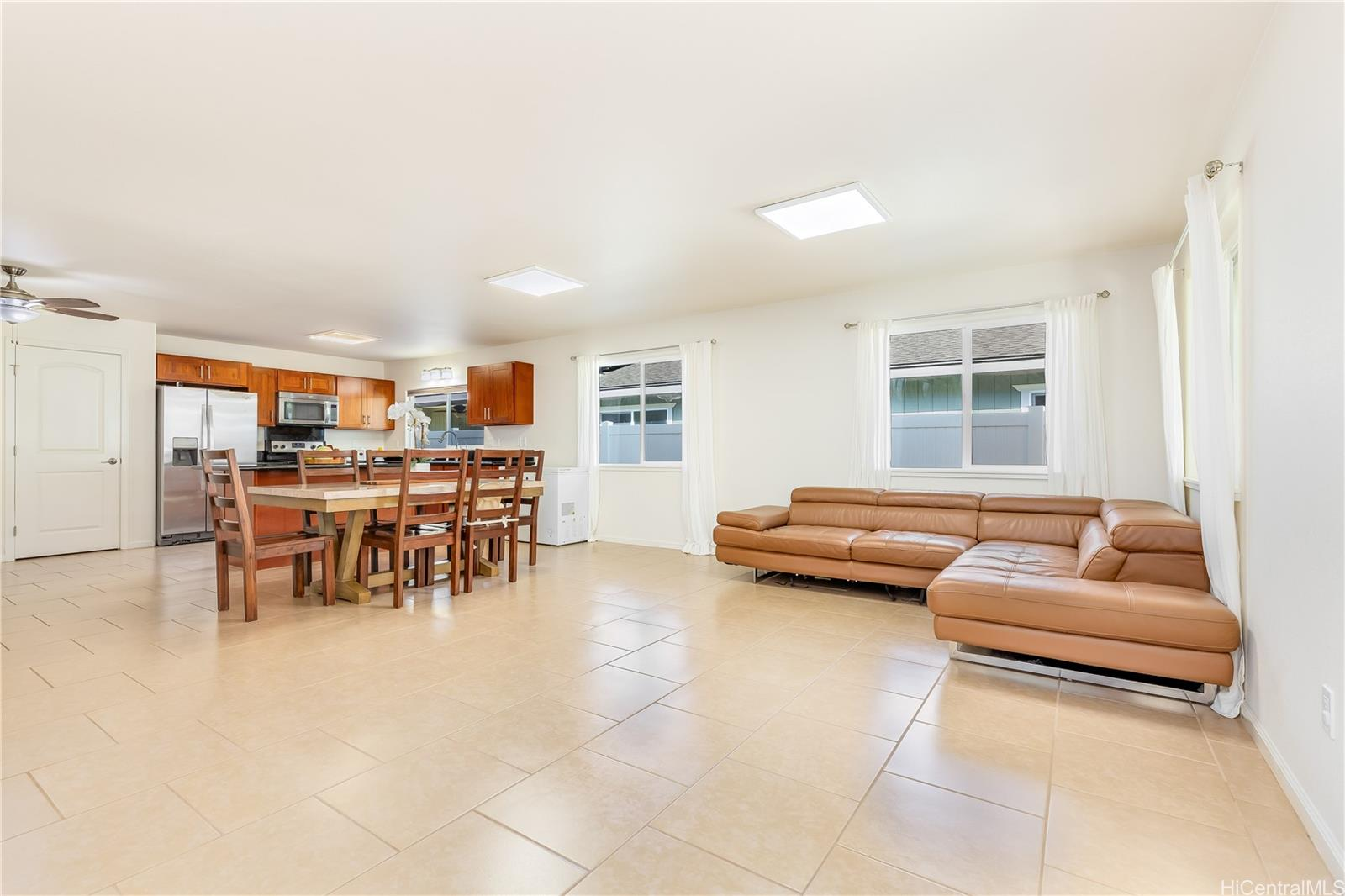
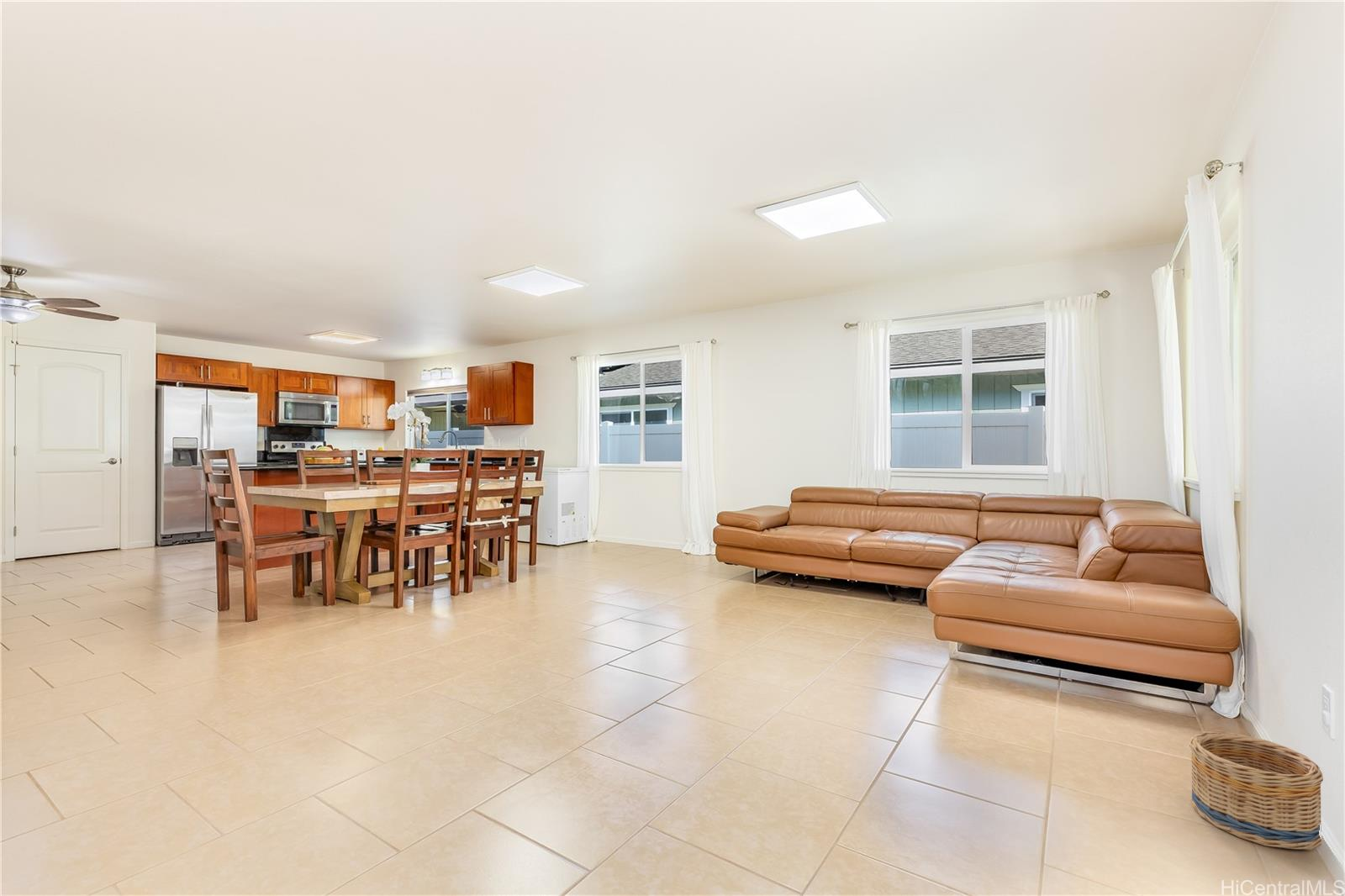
+ basket [1189,731,1324,851]
